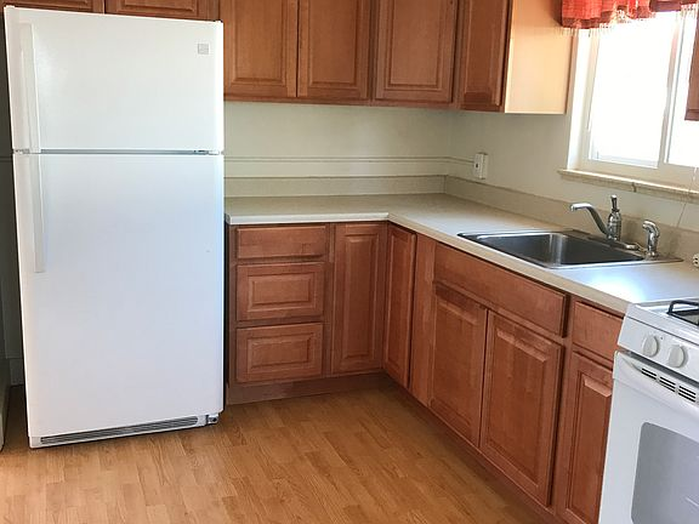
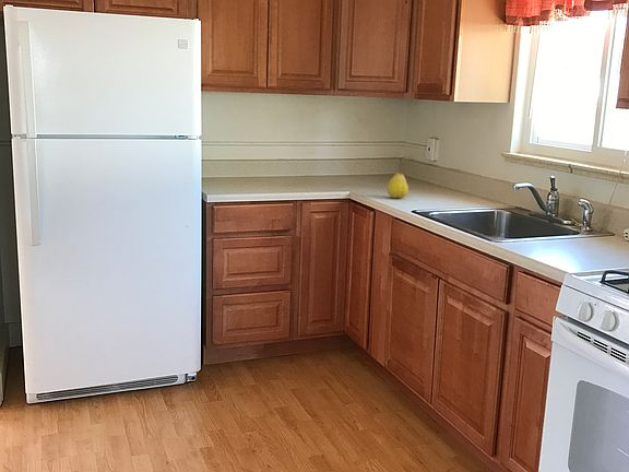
+ fruit [387,170,410,199]
